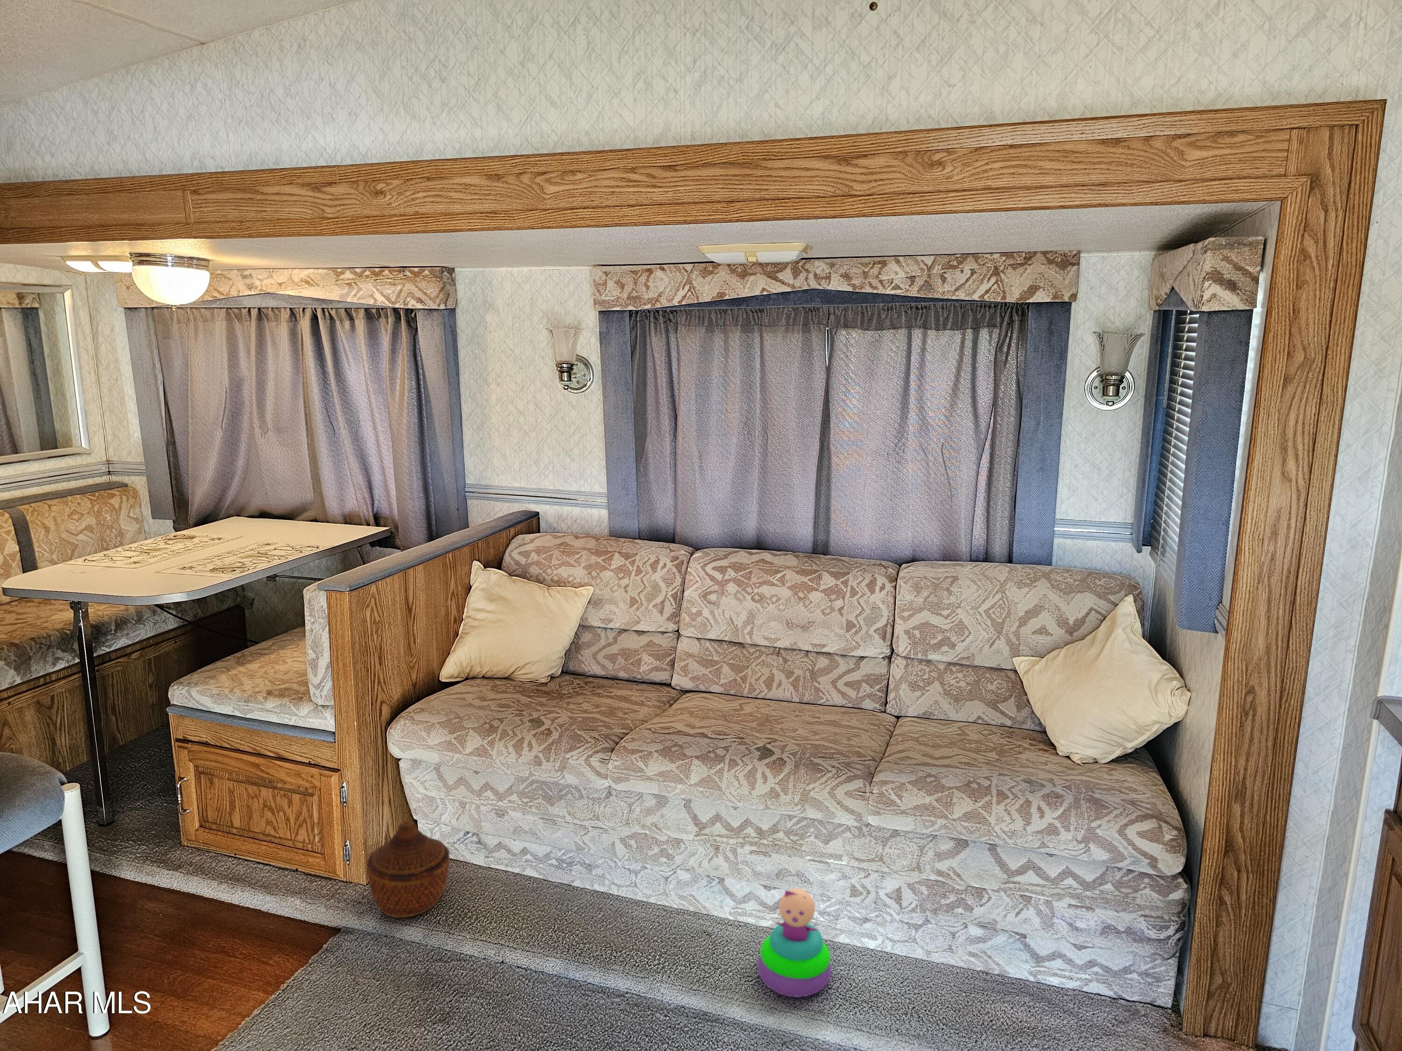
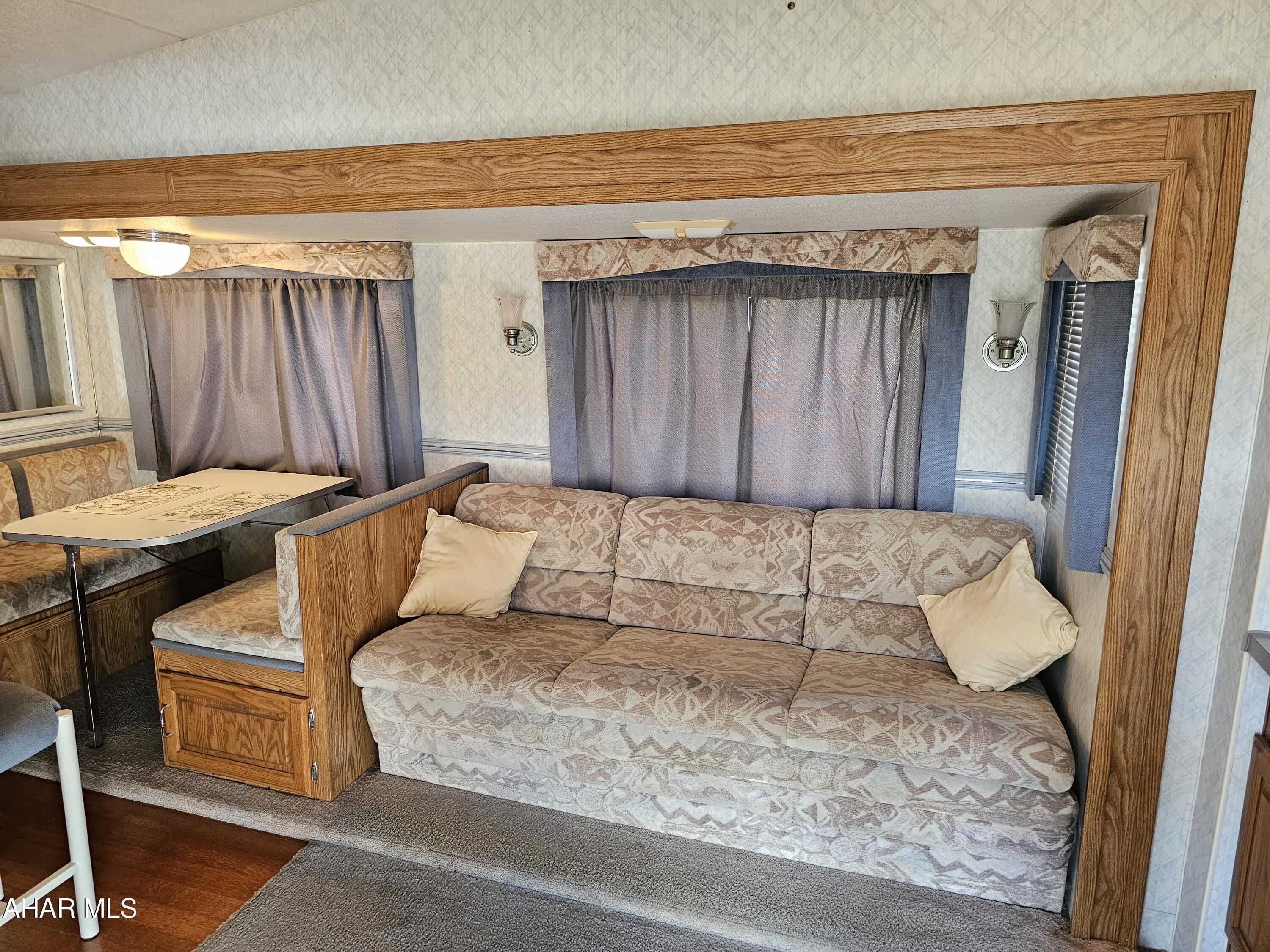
- woven basket [367,820,450,917]
- stacking toy [757,888,831,998]
